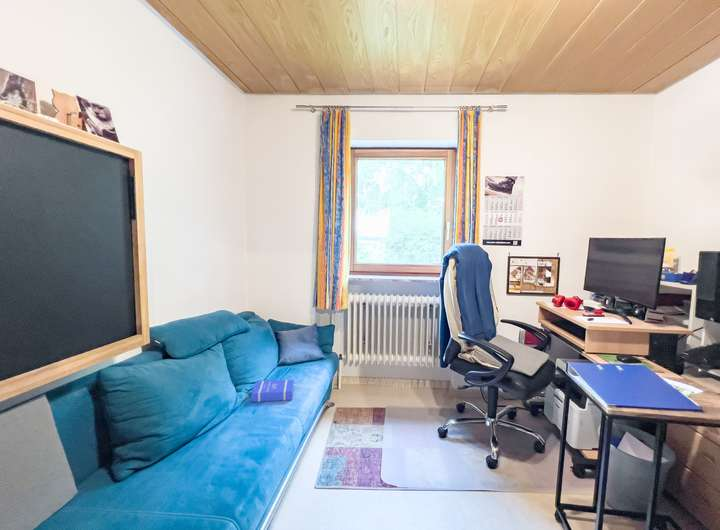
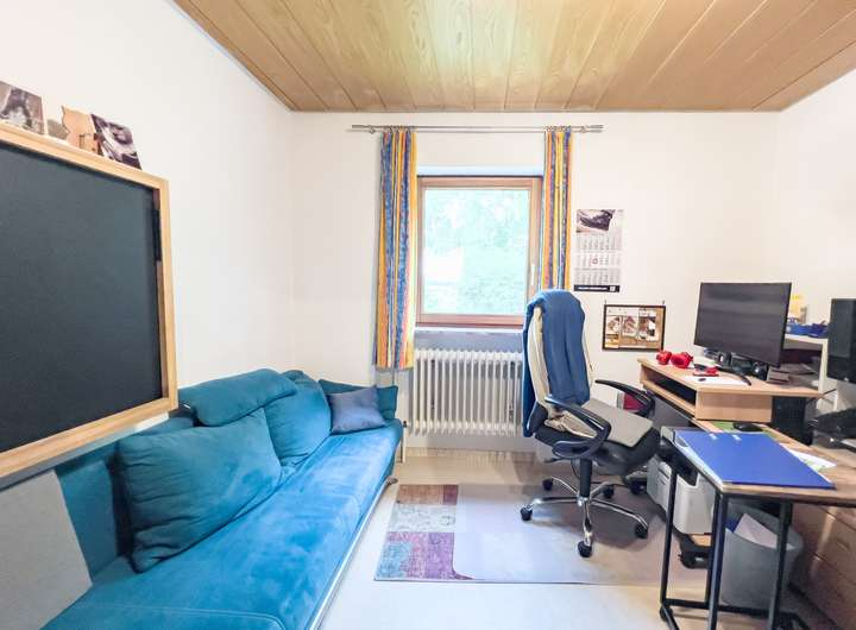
- book [250,379,294,403]
